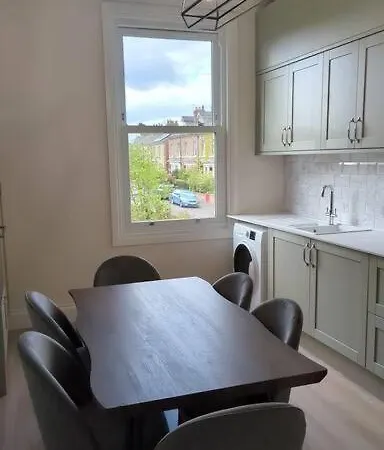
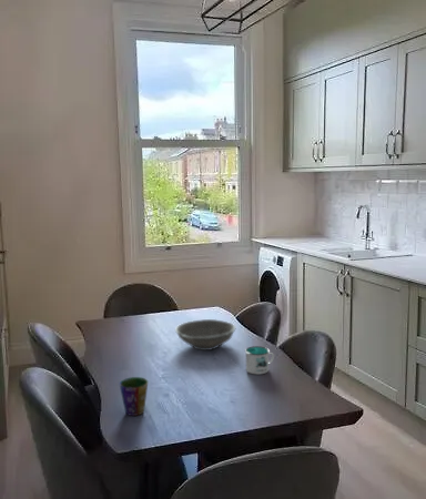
+ bowl [174,318,237,352]
+ mug [244,345,275,376]
+ cup [119,376,149,417]
